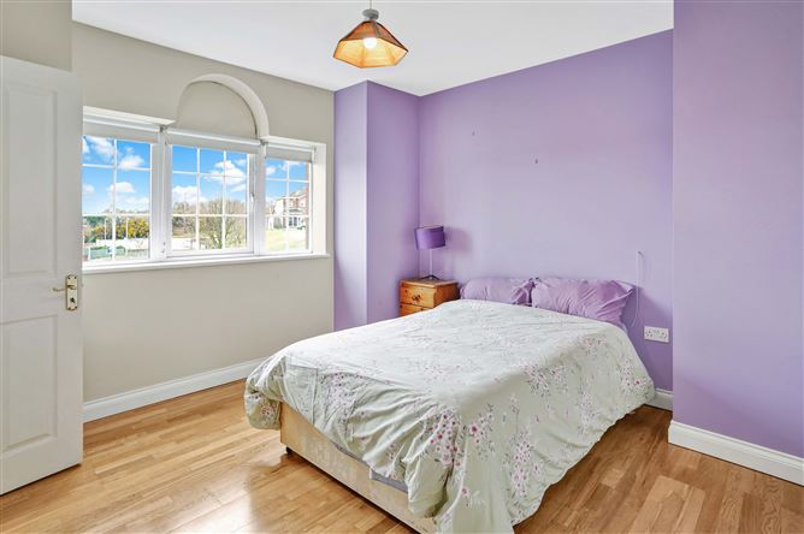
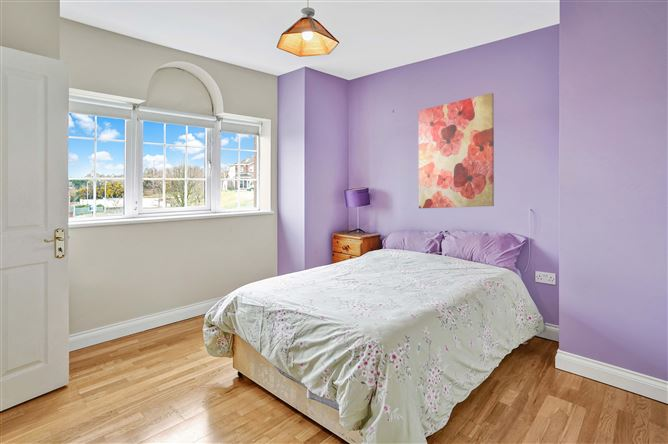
+ wall art [418,92,495,209]
